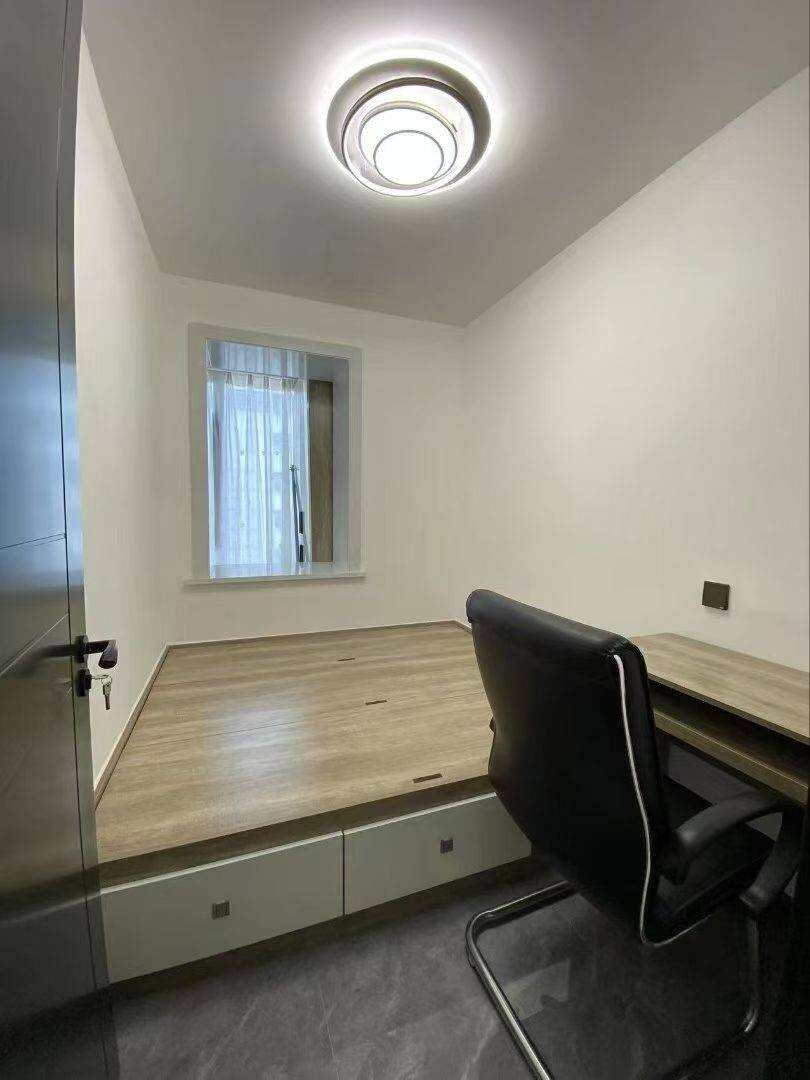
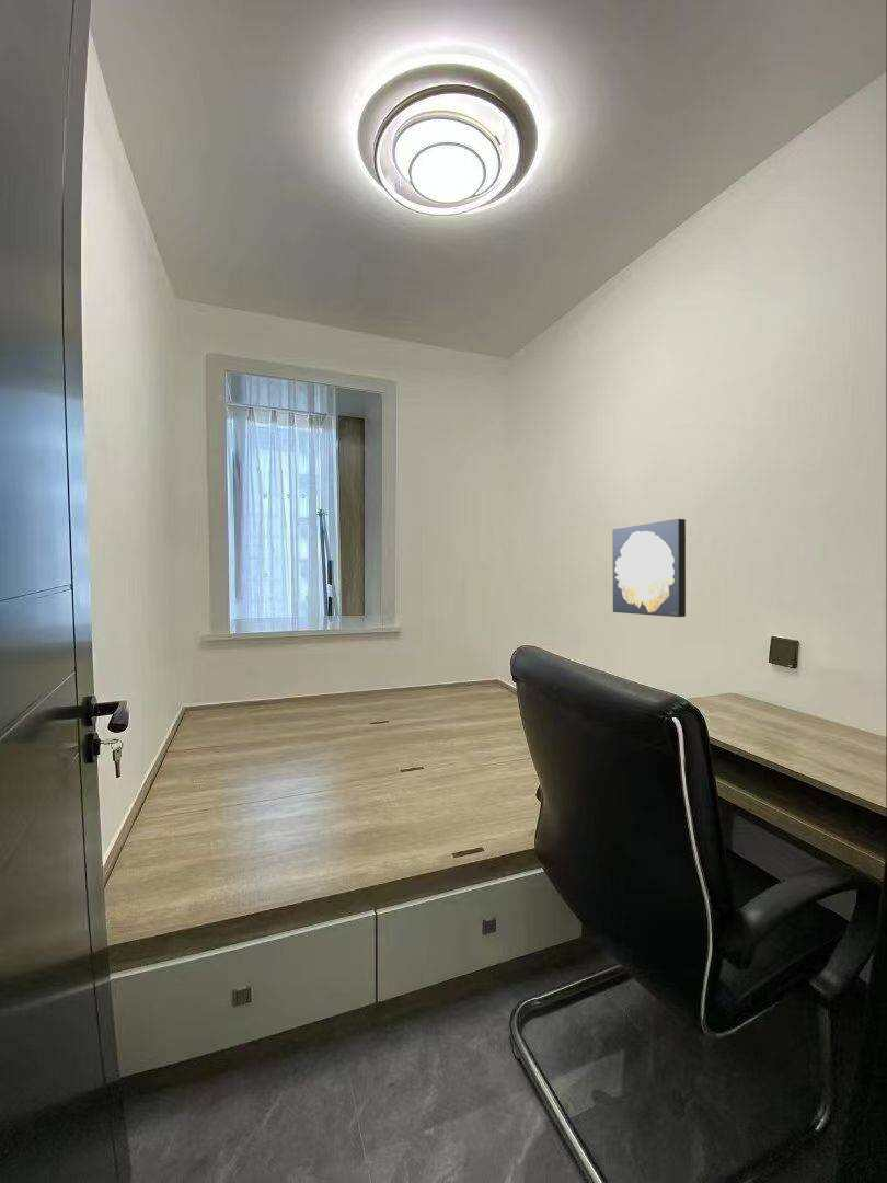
+ wall art [611,518,687,618]
